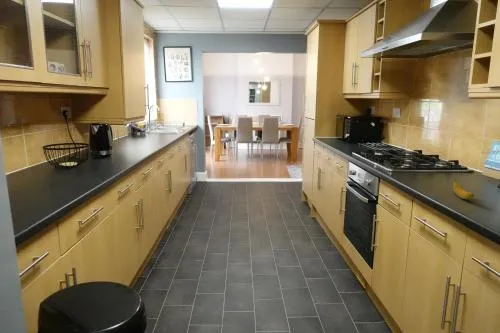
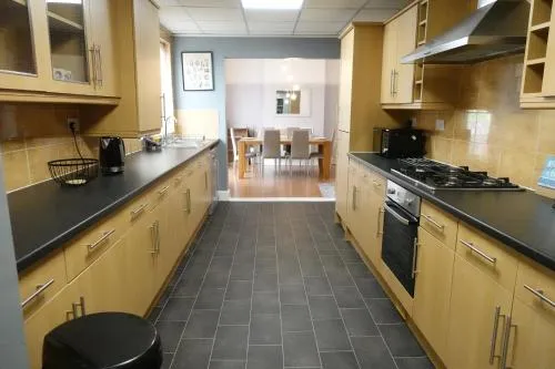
- banana [452,178,475,201]
